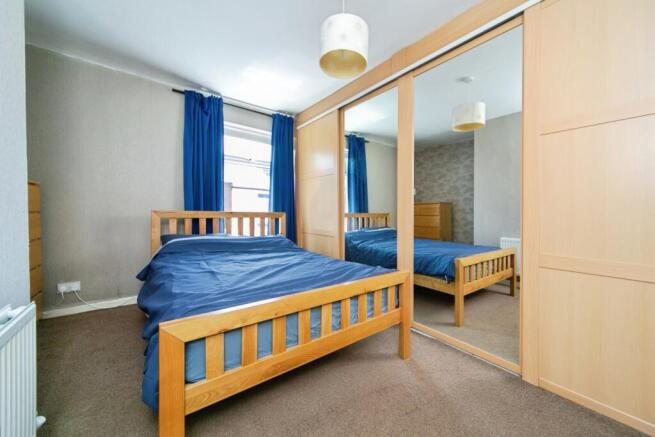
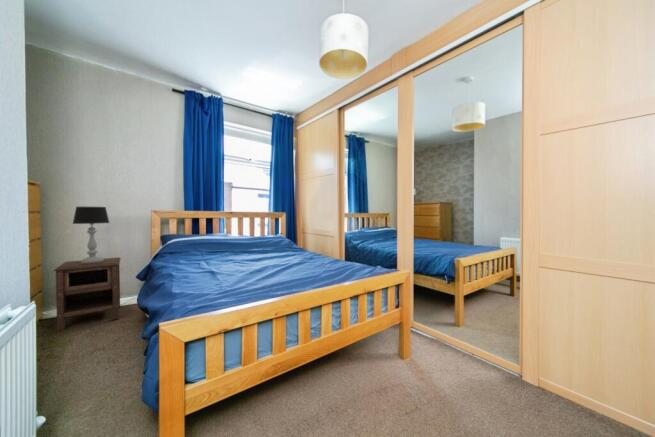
+ nightstand [53,256,122,332]
+ table lamp [72,206,110,264]
